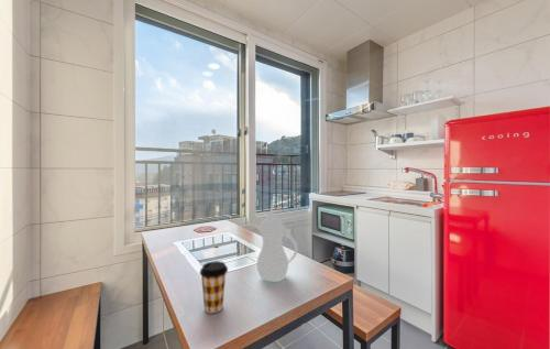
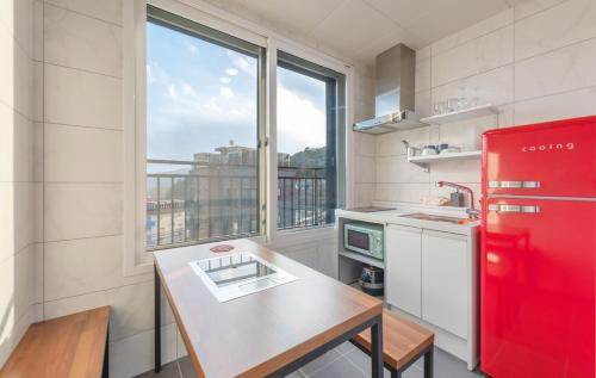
- teapot [249,199,298,283]
- coffee cup [199,260,229,314]
